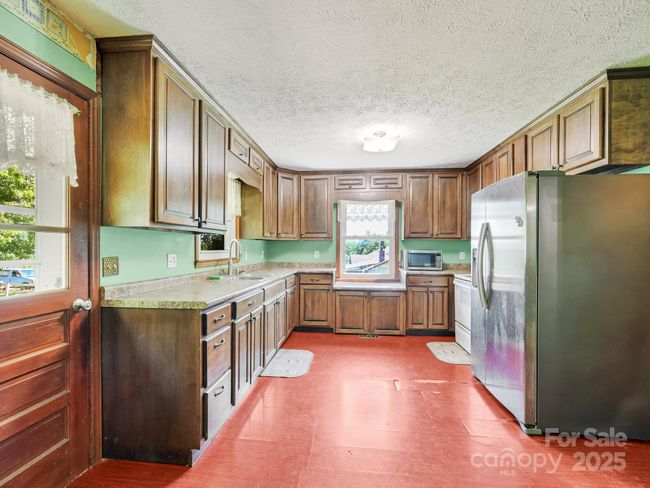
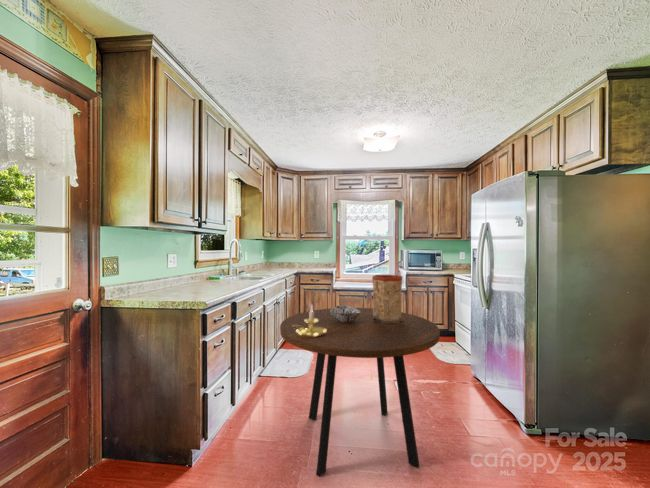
+ vase [371,274,403,324]
+ dining table [279,307,441,478]
+ decorative bowl [330,304,361,323]
+ candle holder [294,303,326,337]
